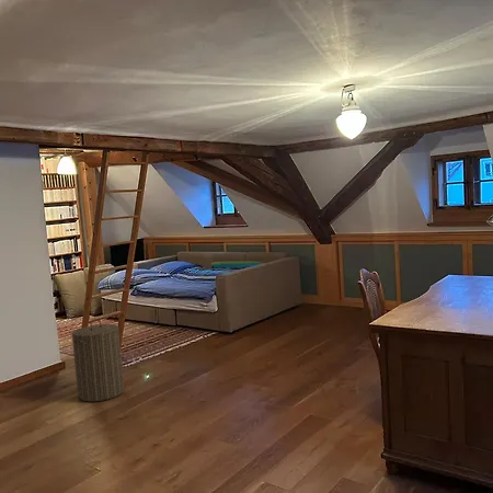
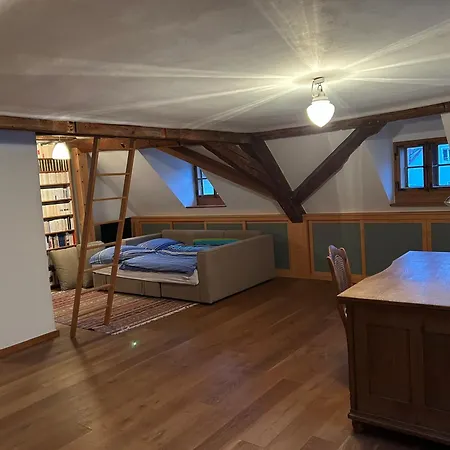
- laundry hamper [70,318,125,403]
